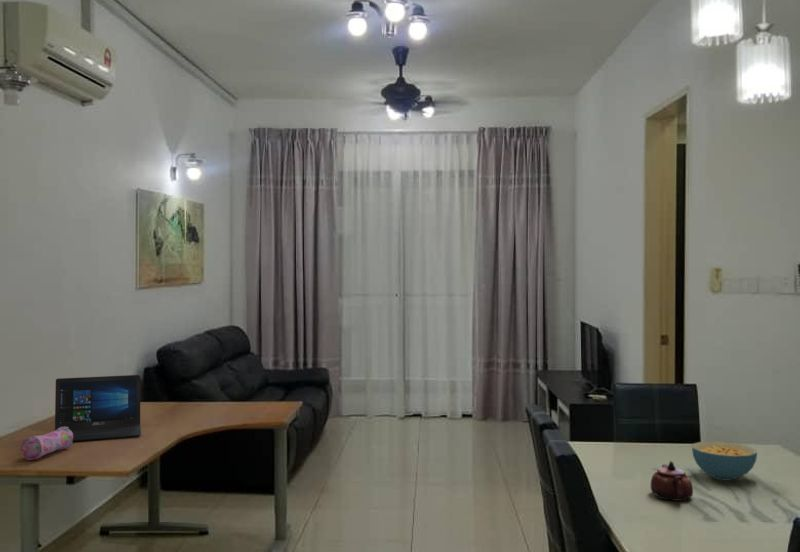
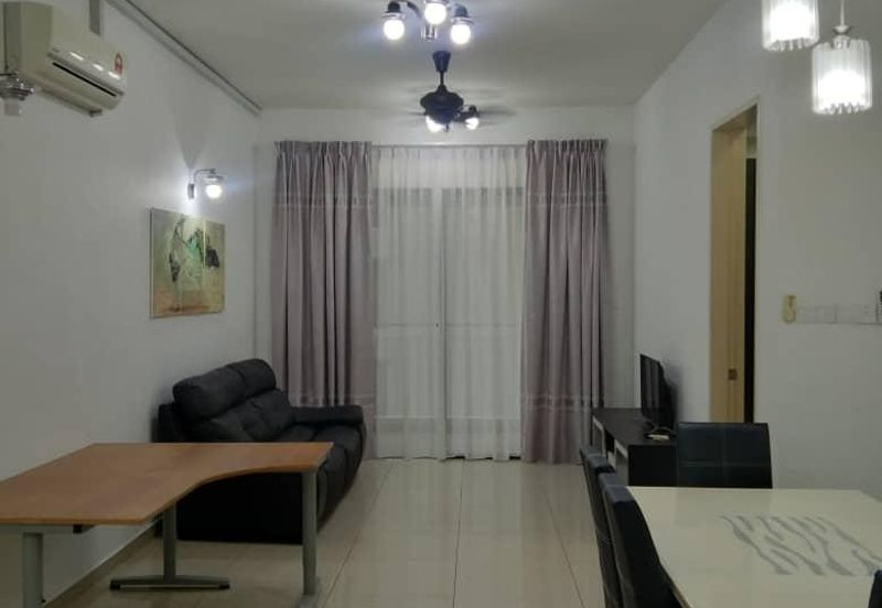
- cereal bowl [690,440,758,482]
- teapot [650,460,694,502]
- pencil case [20,427,74,461]
- laptop [54,374,142,442]
